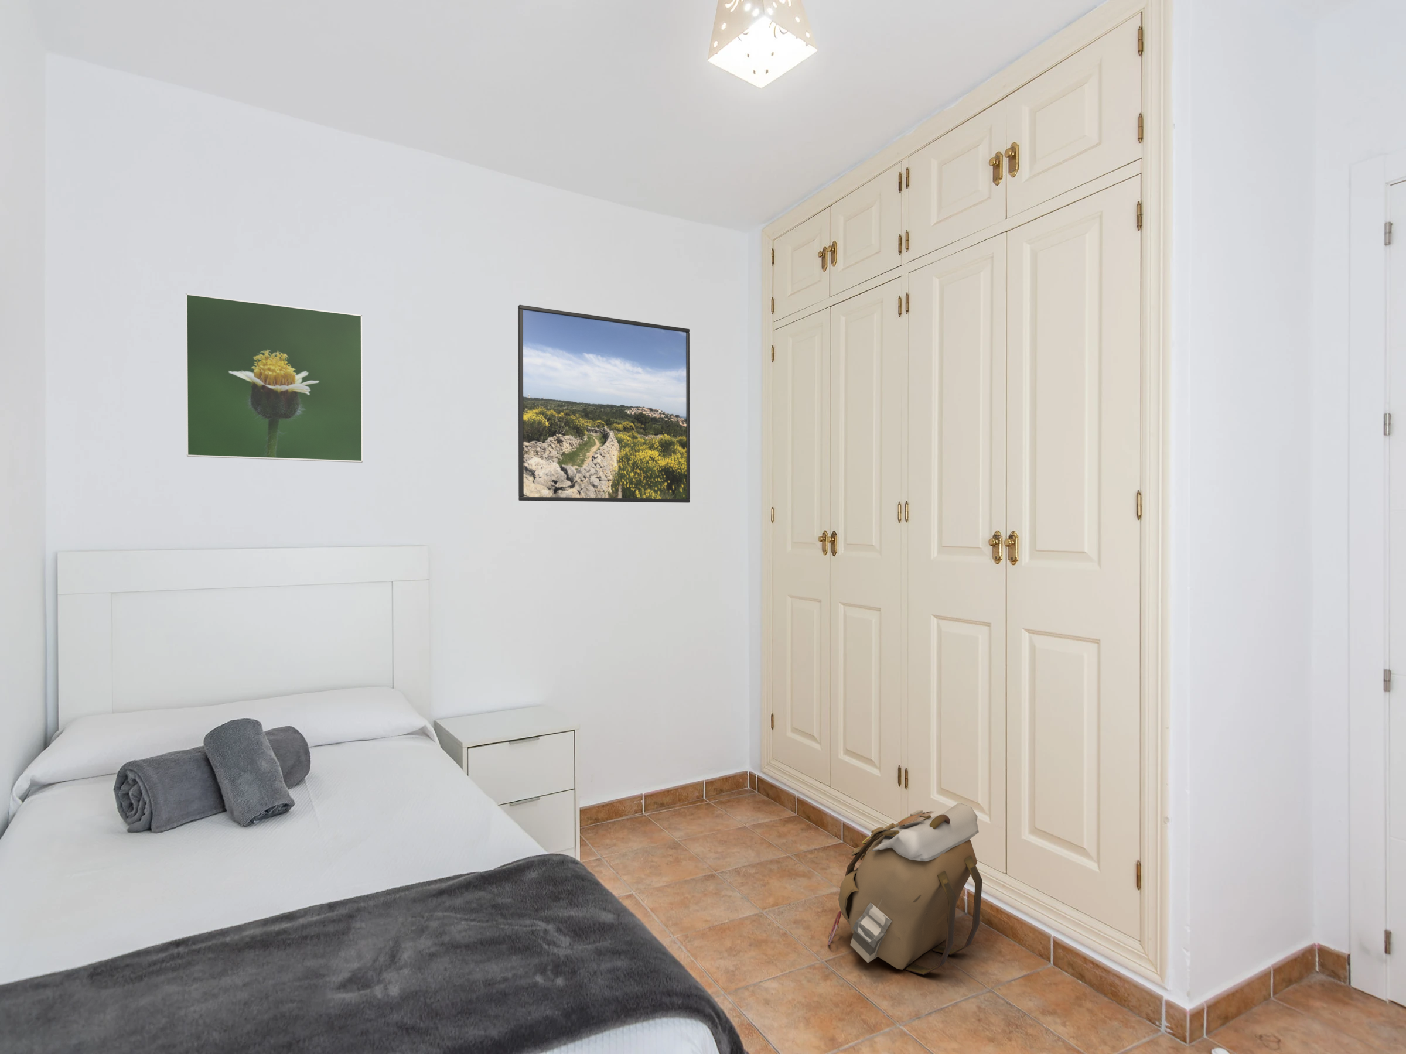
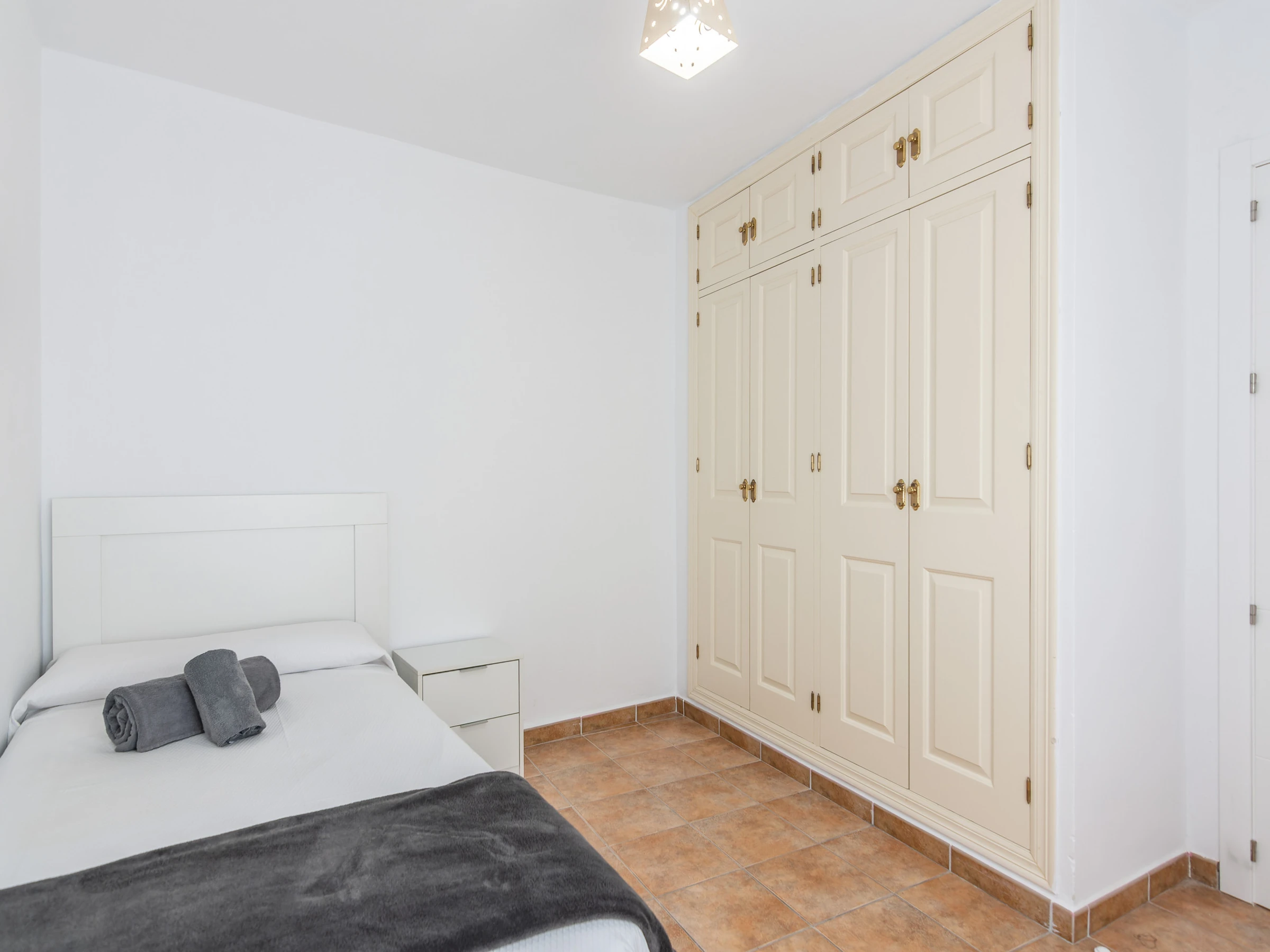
- backpack [827,803,983,975]
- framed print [517,304,691,504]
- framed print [185,292,363,463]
